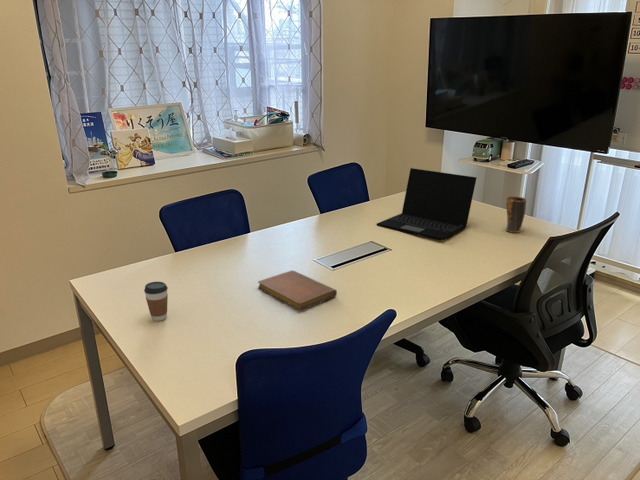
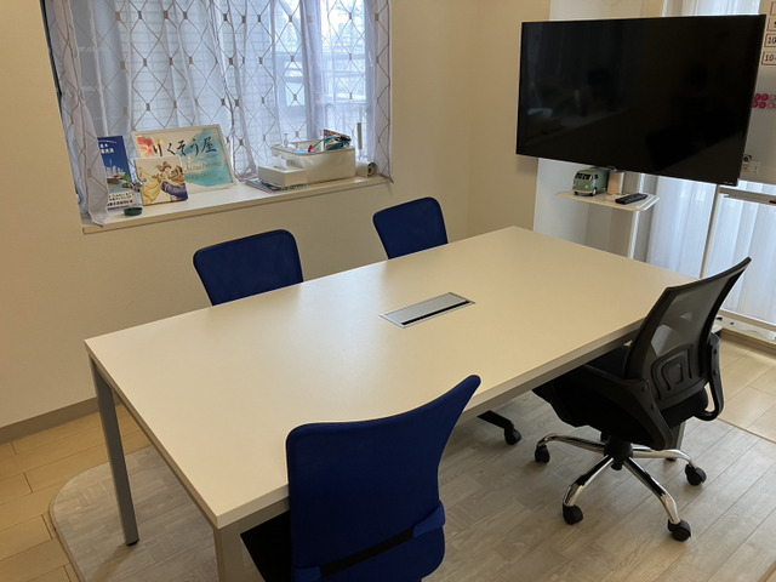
- mug [505,195,527,234]
- notebook [257,270,338,311]
- coffee cup [143,281,169,322]
- laptop [376,167,478,241]
